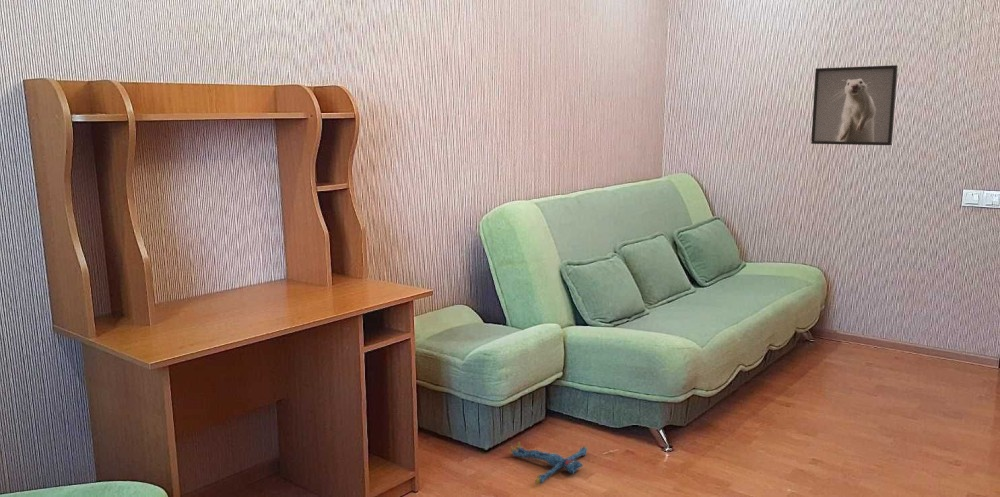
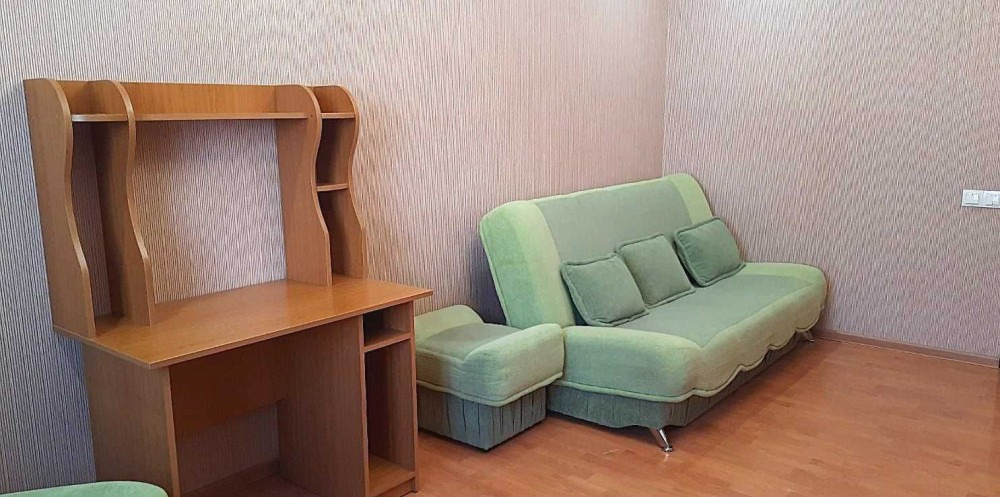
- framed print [810,64,899,146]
- plush toy [509,441,589,485]
